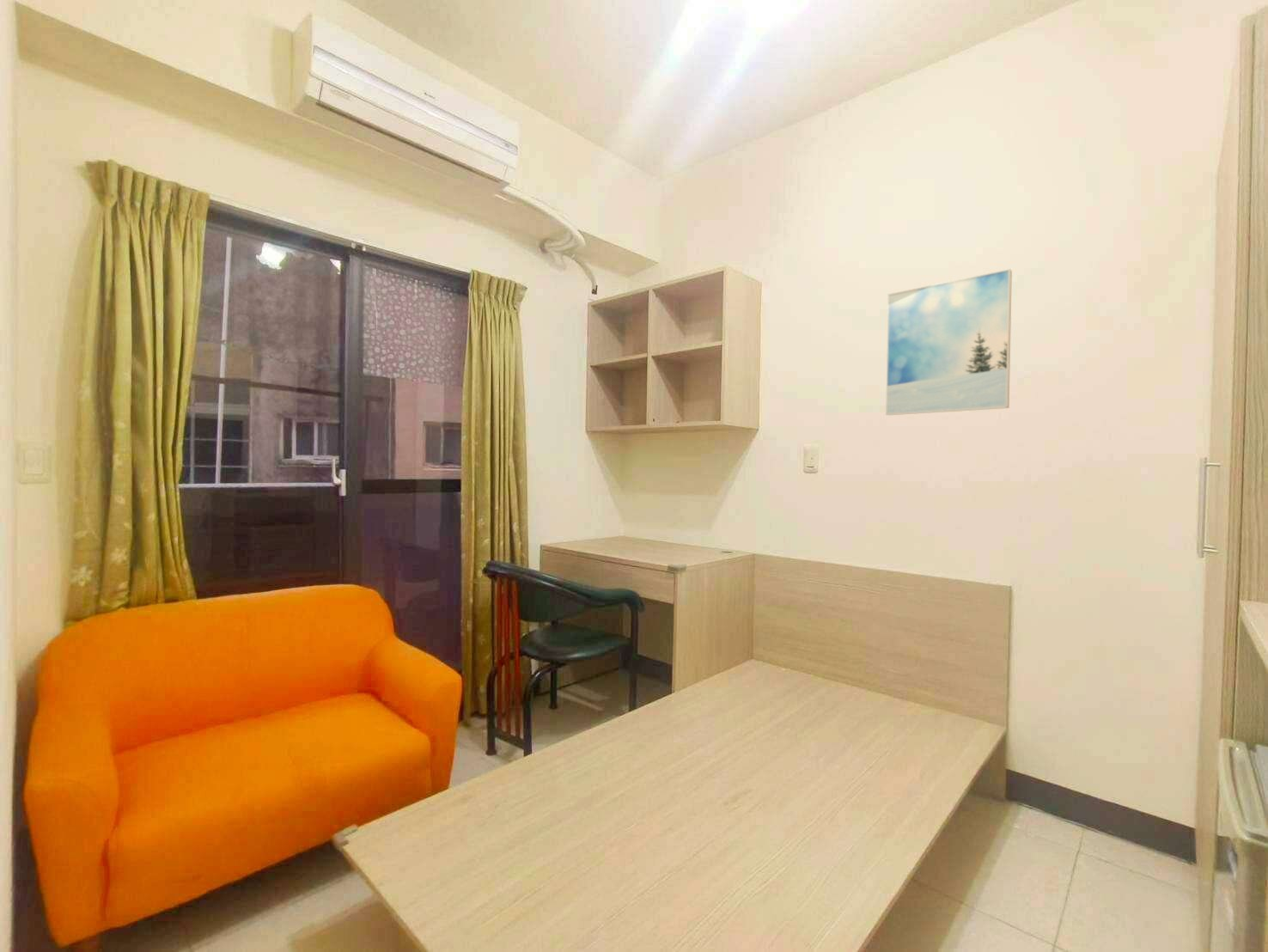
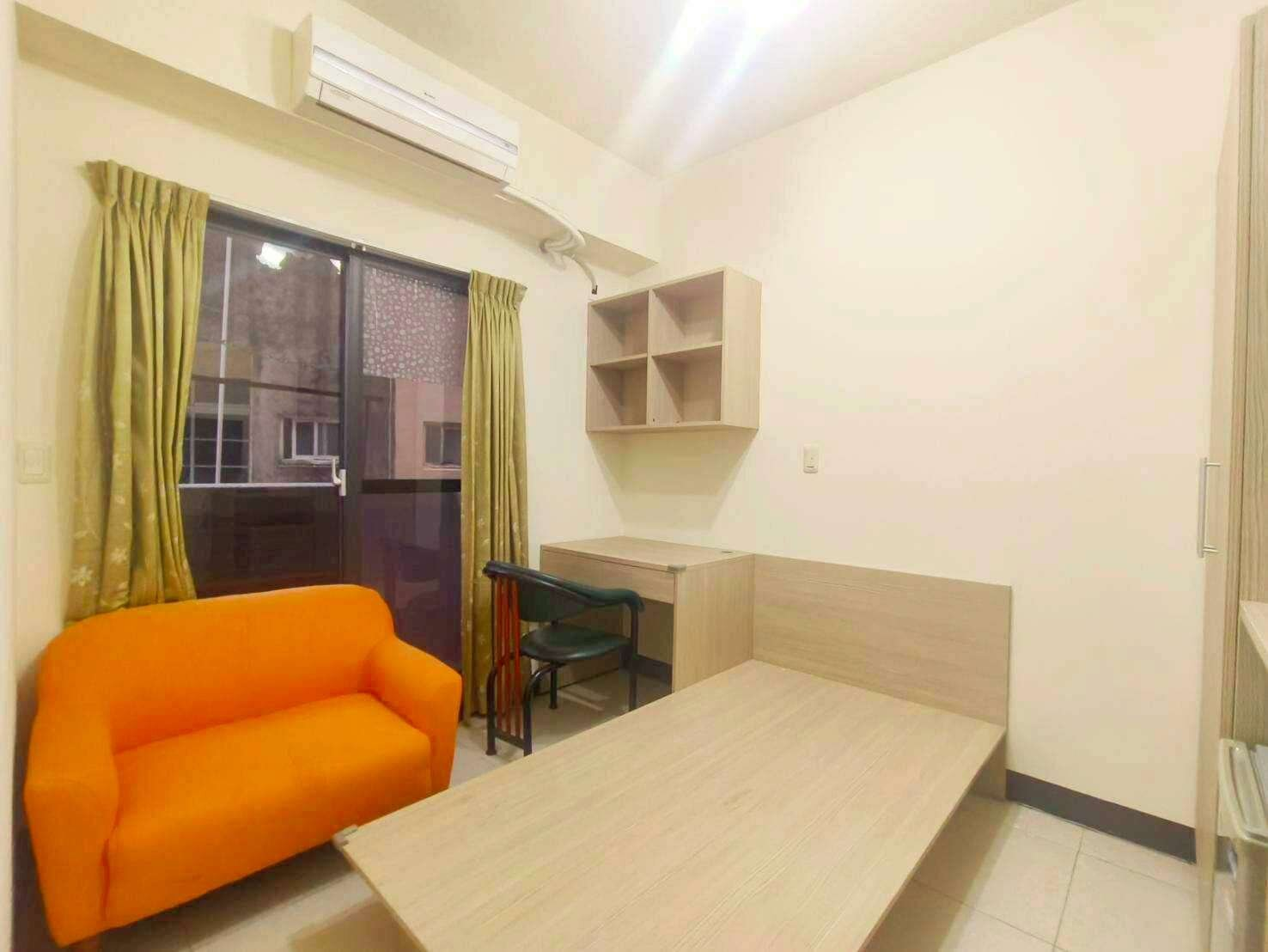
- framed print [885,268,1013,416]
